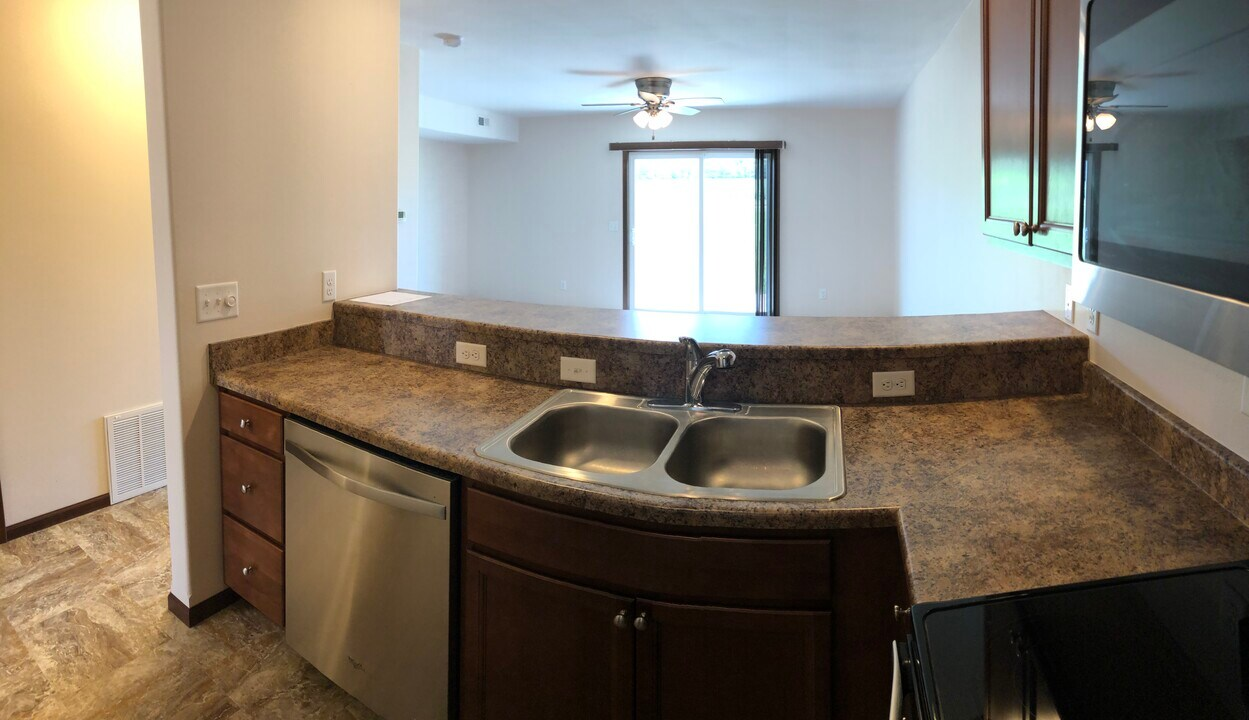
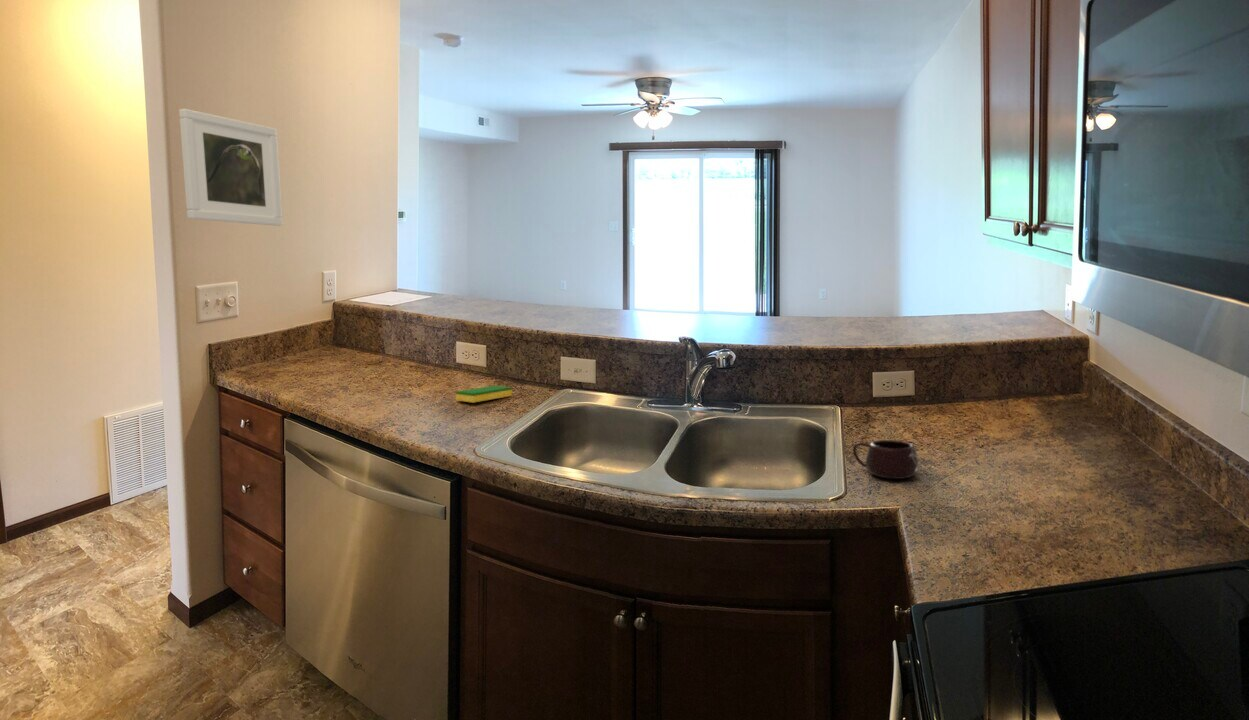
+ dish sponge [455,384,513,404]
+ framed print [178,108,284,227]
+ mug [852,439,920,480]
